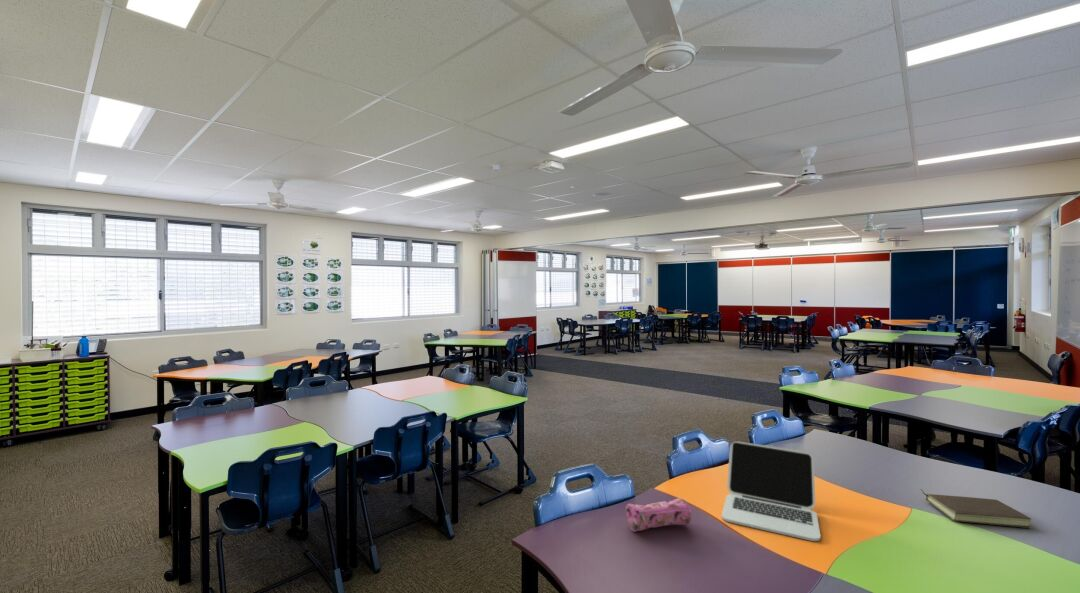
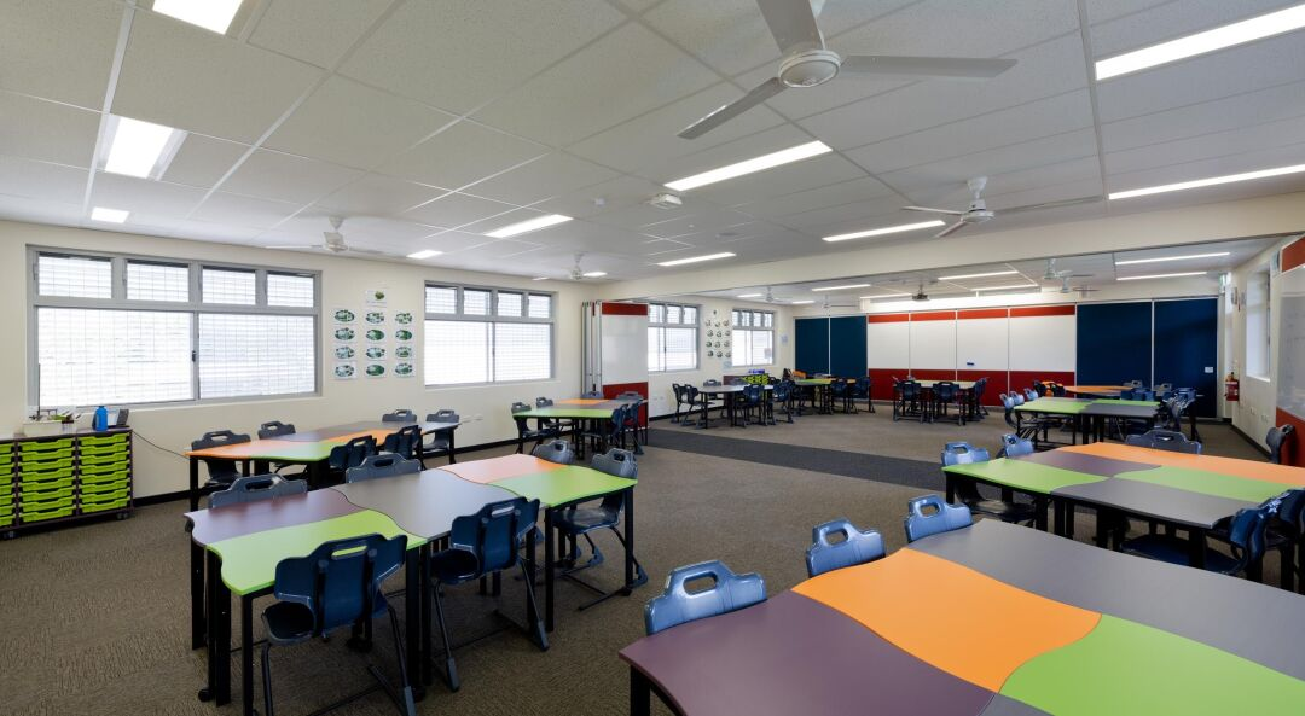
- pencil case [625,497,693,533]
- laptop [721,441,822,542]
- book [920,488,1032,529]
